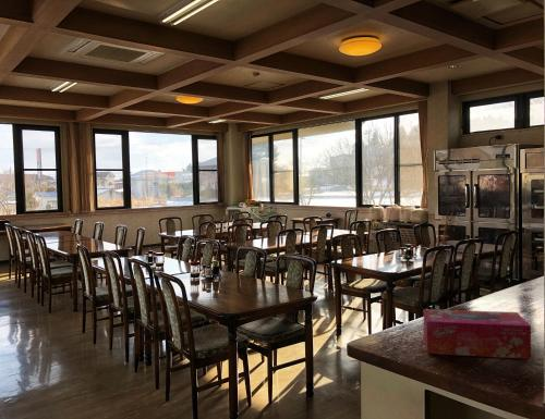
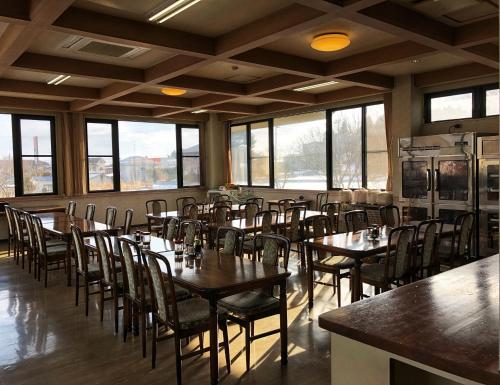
- tissue box [423,308,532,360]
